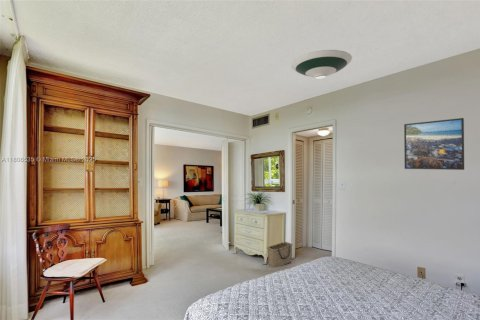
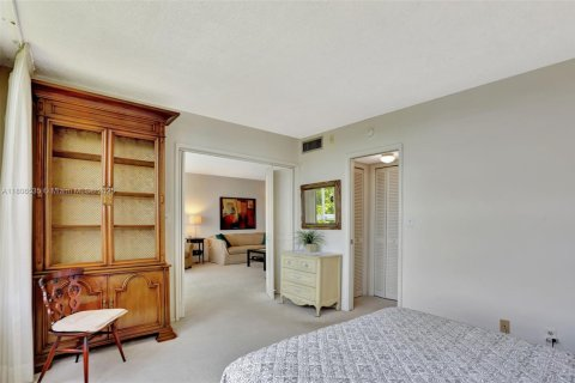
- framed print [403,117,465,171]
- basket [266,241,294,268]
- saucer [290,49,353,79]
